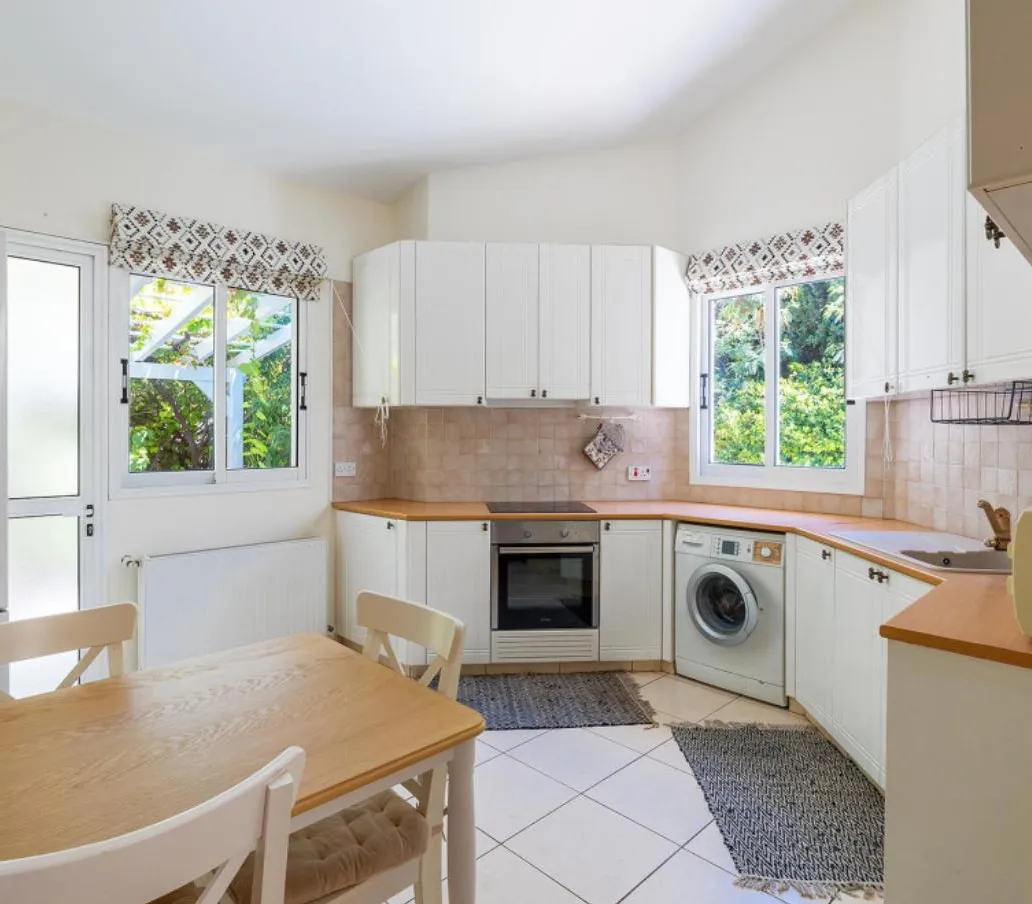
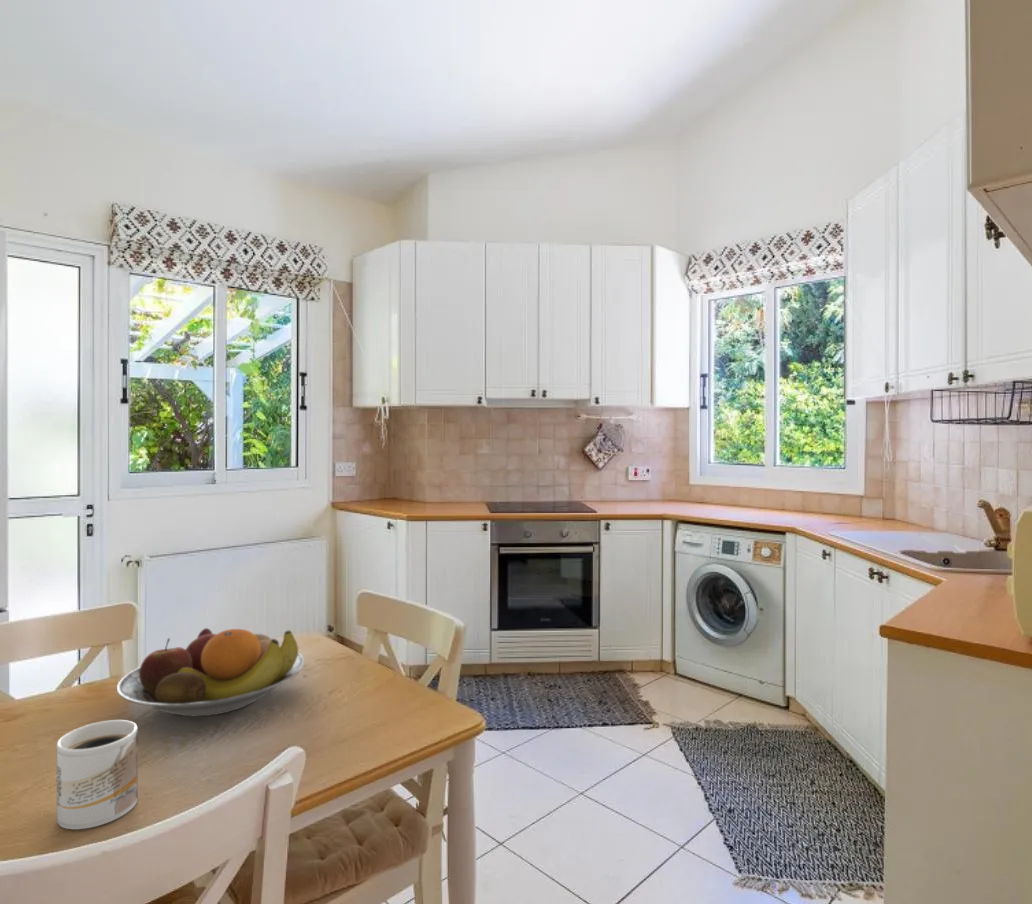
+ fruit bowl [116,627,306,717]
+ mug [56,719,139,830]
